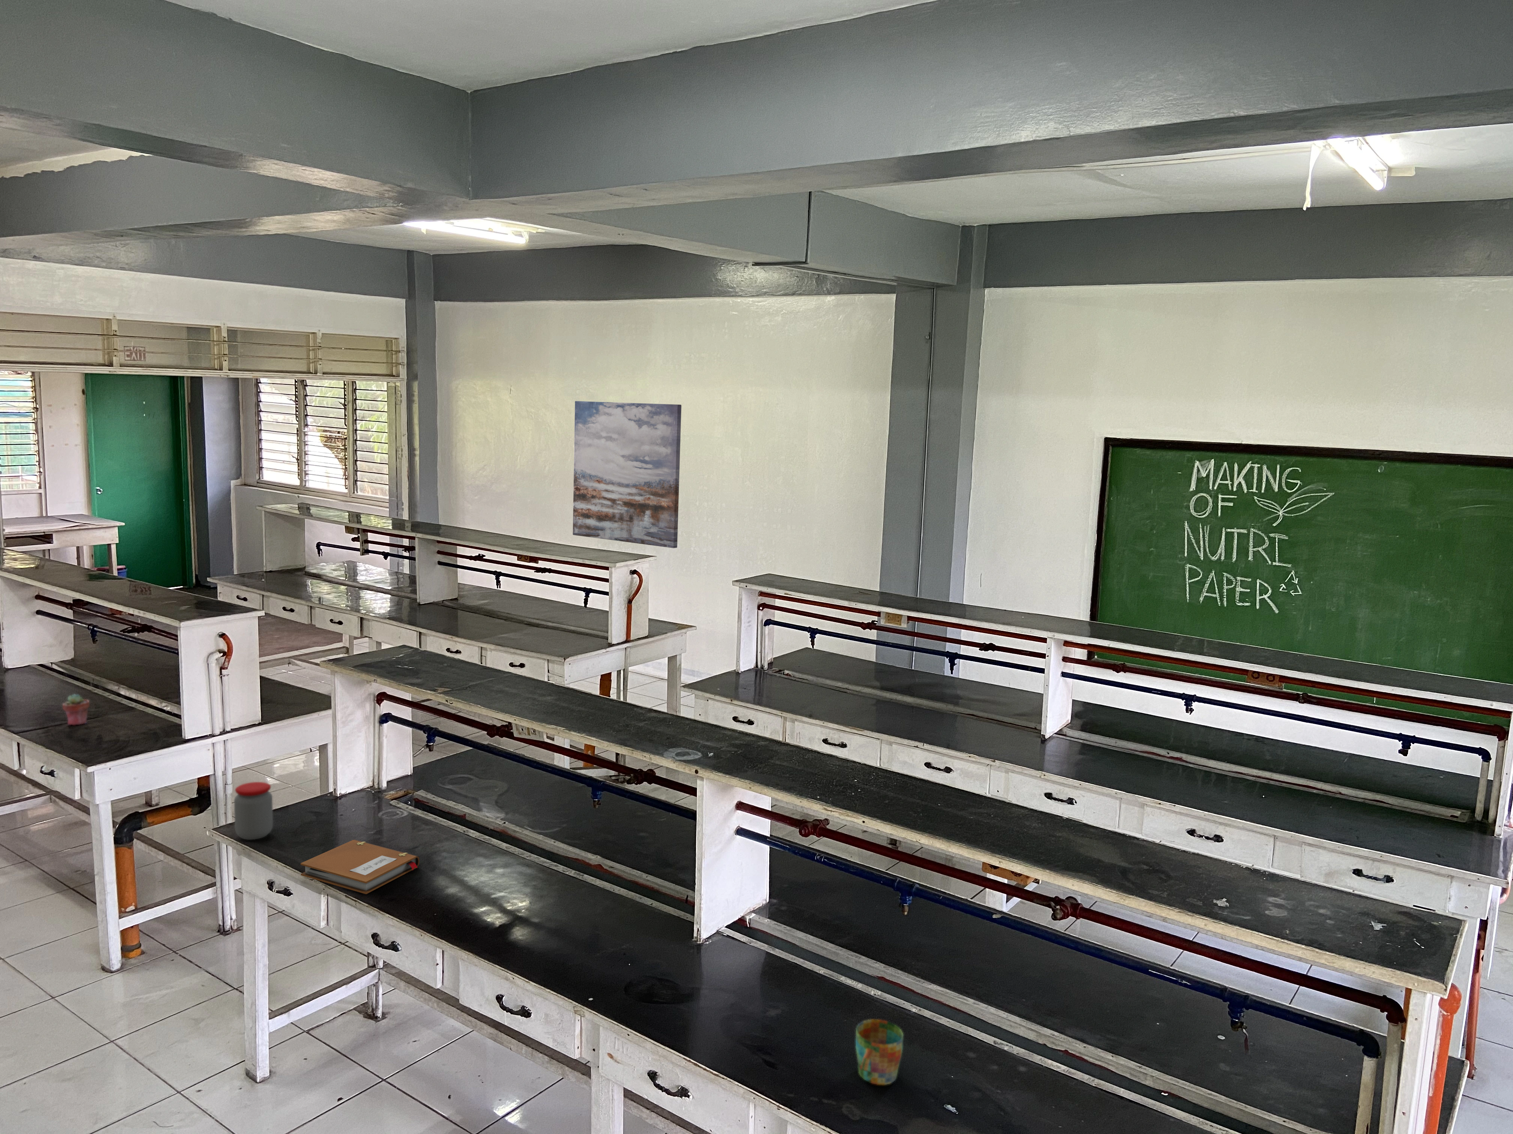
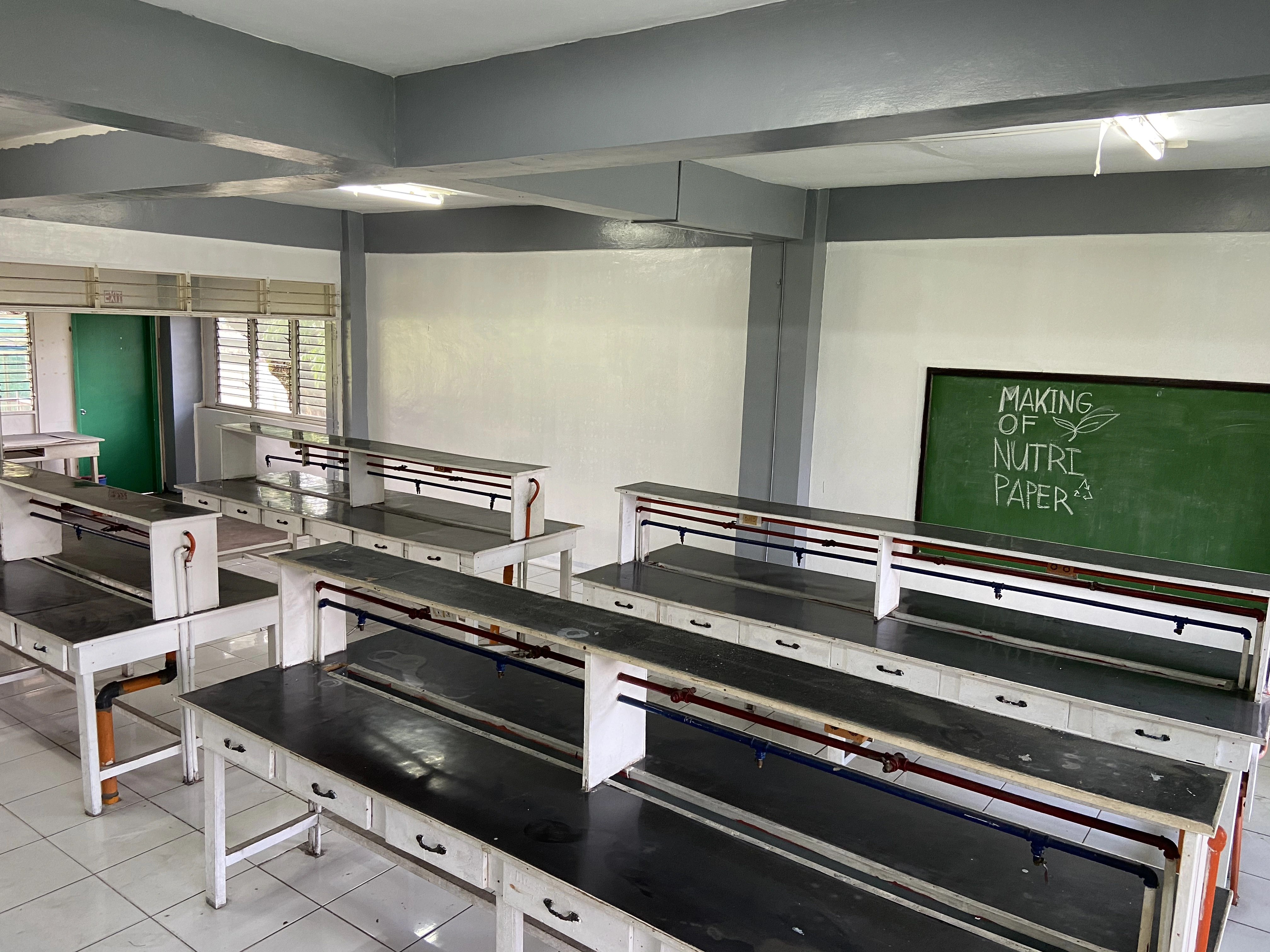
- mug [855,1018,904,1085]
- notebook [300,840,419,895]
- wall art [572,401,681,549]
- jar [234,781,273,840]
- potted succulent [62,693,91,725]
